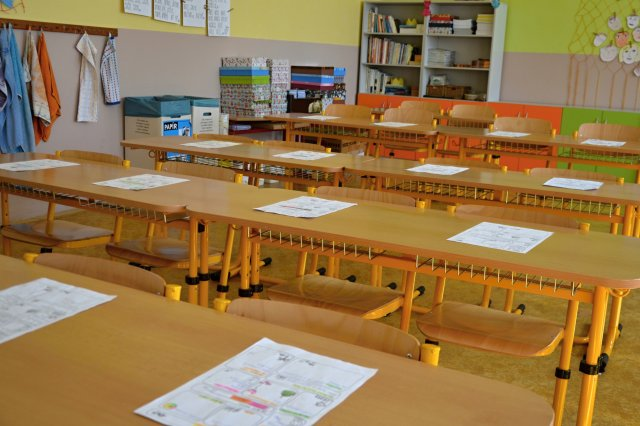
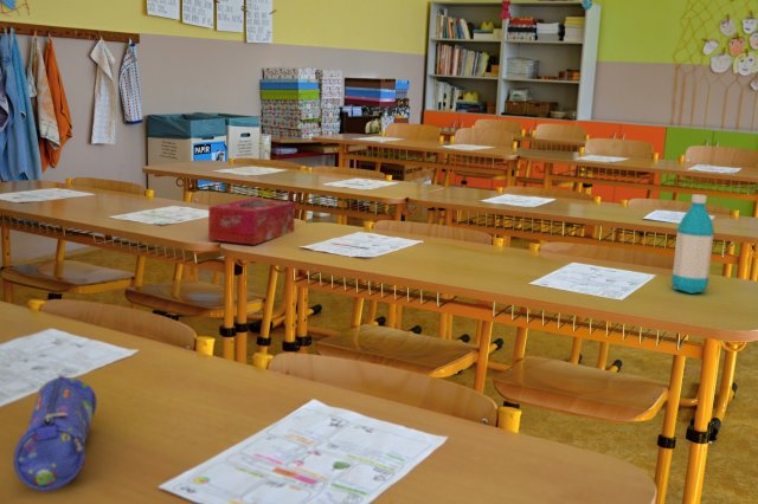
+ tissue box [207,196,296,246]
+ pencil case [12,375,98,493]
+ water bottle [670,193,715,295]
